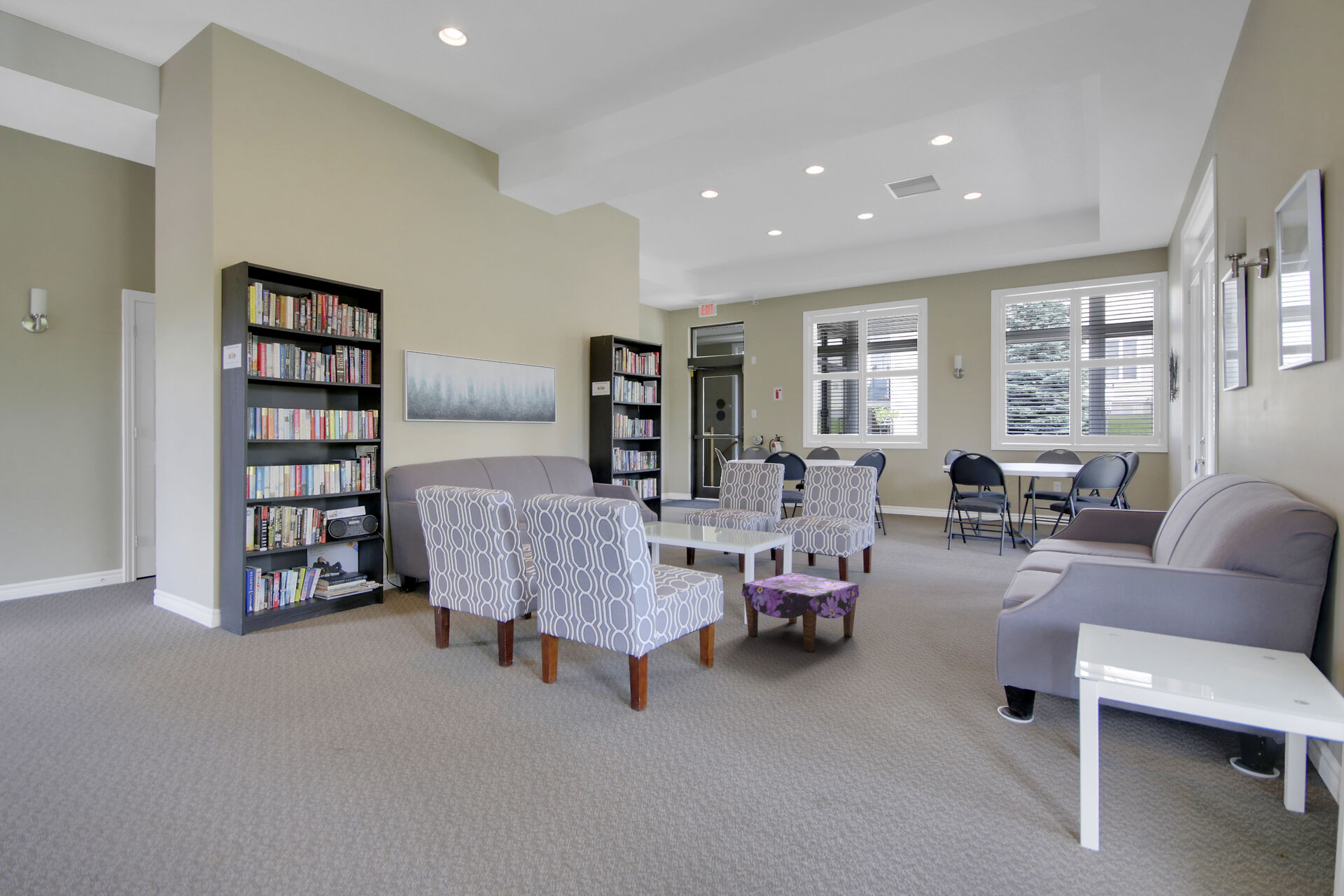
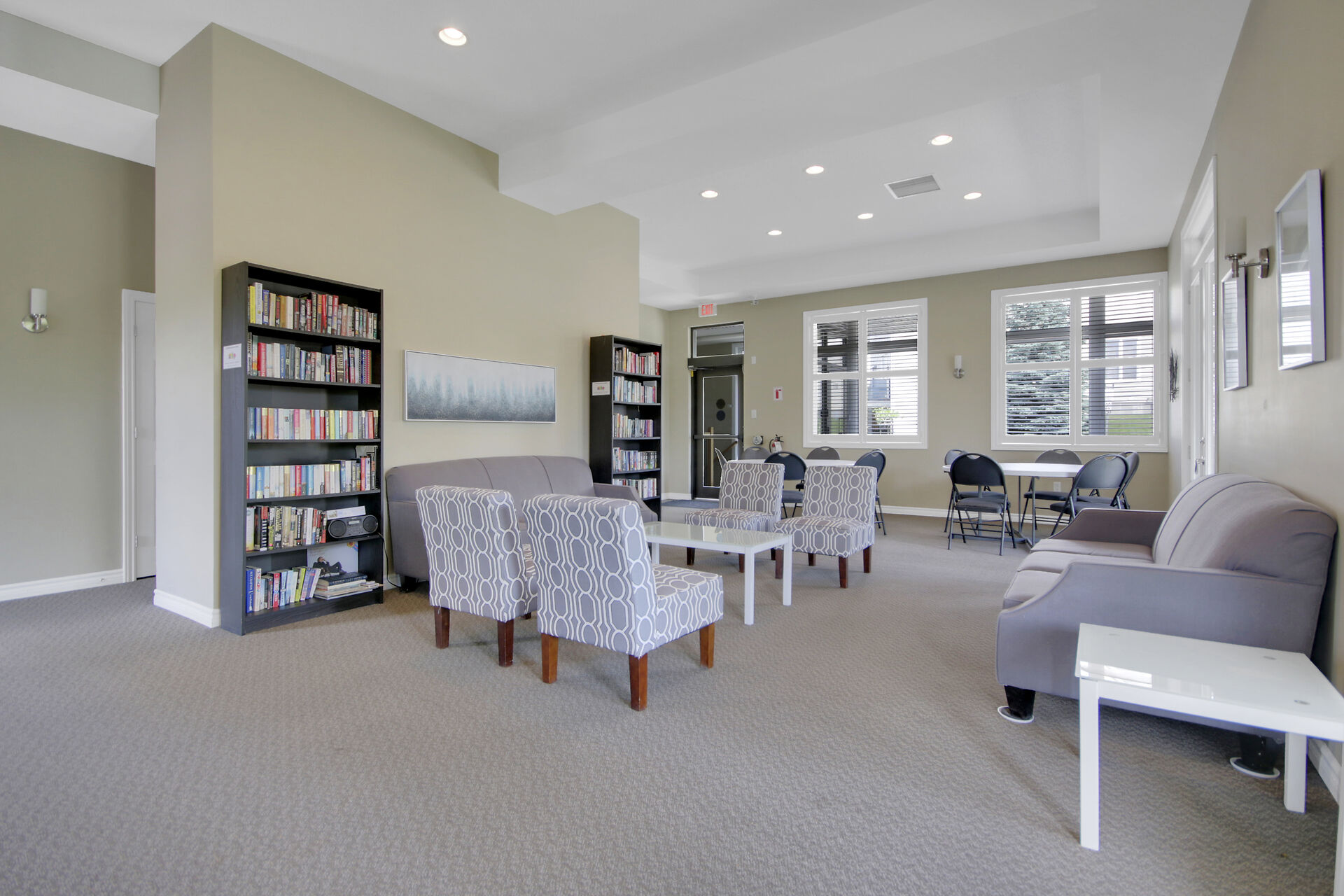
- ottoman [741,572,860,652]
